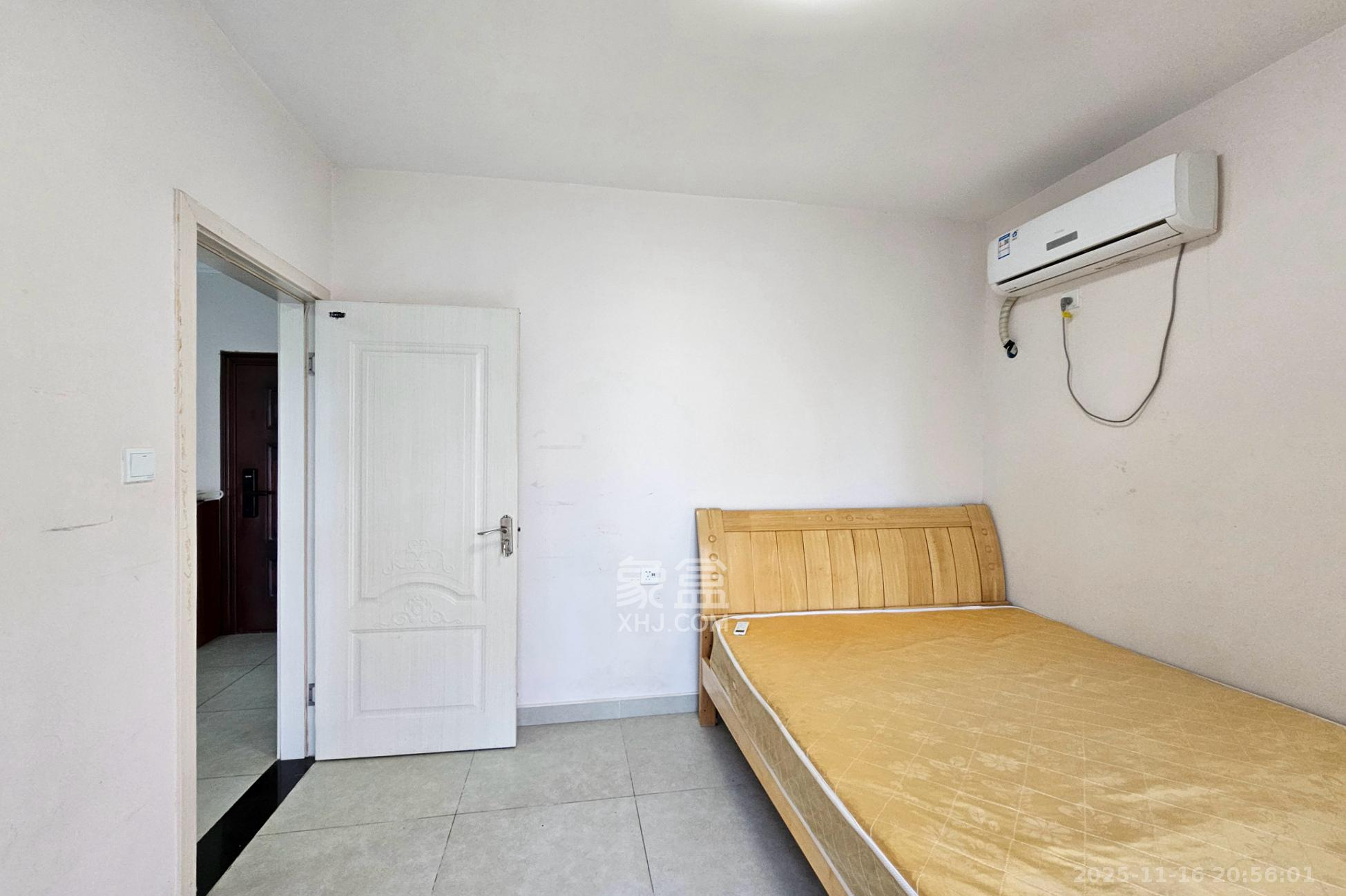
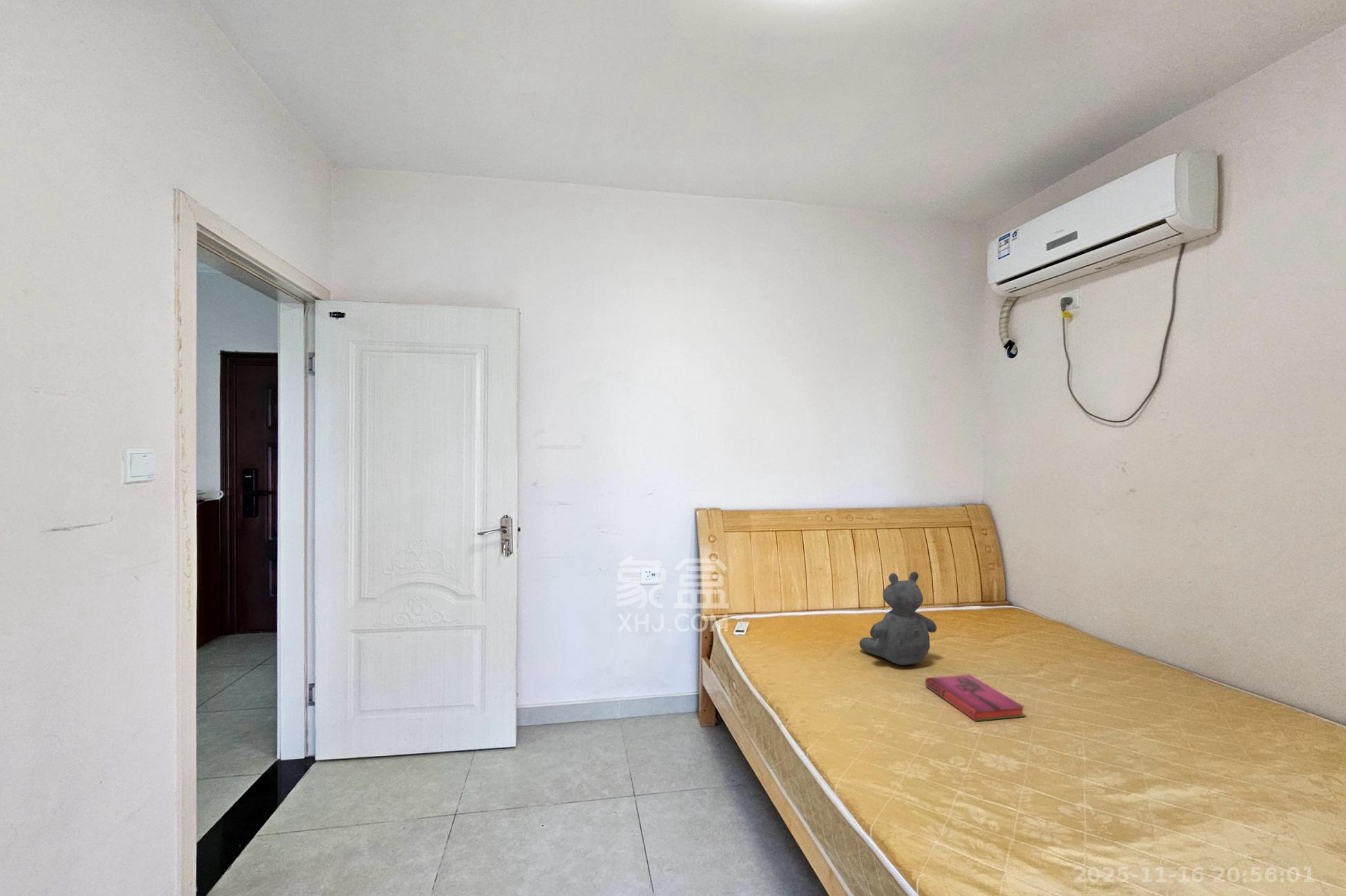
+ teddy bear [858,571,937,665]
+ hardback book [925,674,1026,722]
